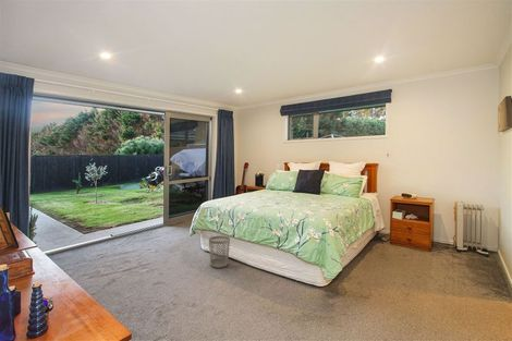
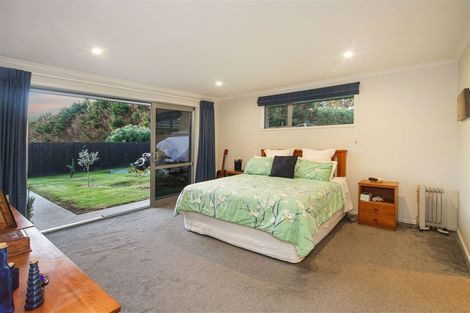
- wastebasket [208,235,231,269]
